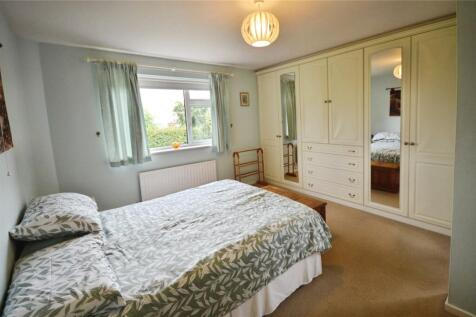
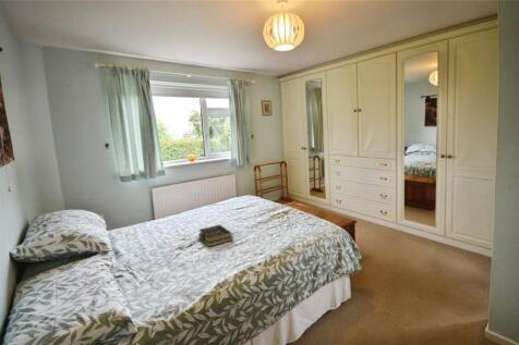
+ book [197,224,234,248]
